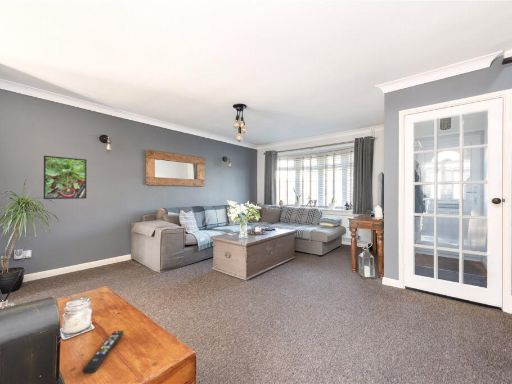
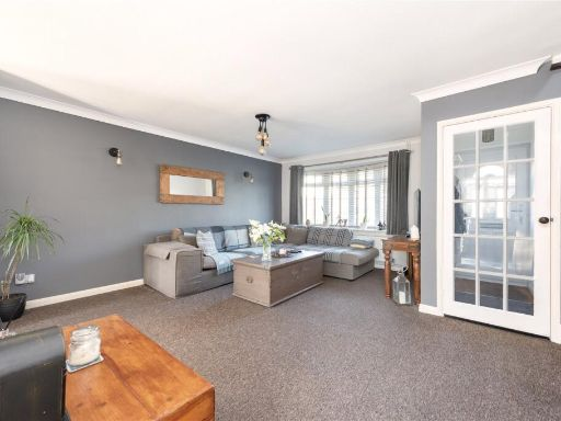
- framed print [43,155,88,200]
- remote control [82,330,124,374]
